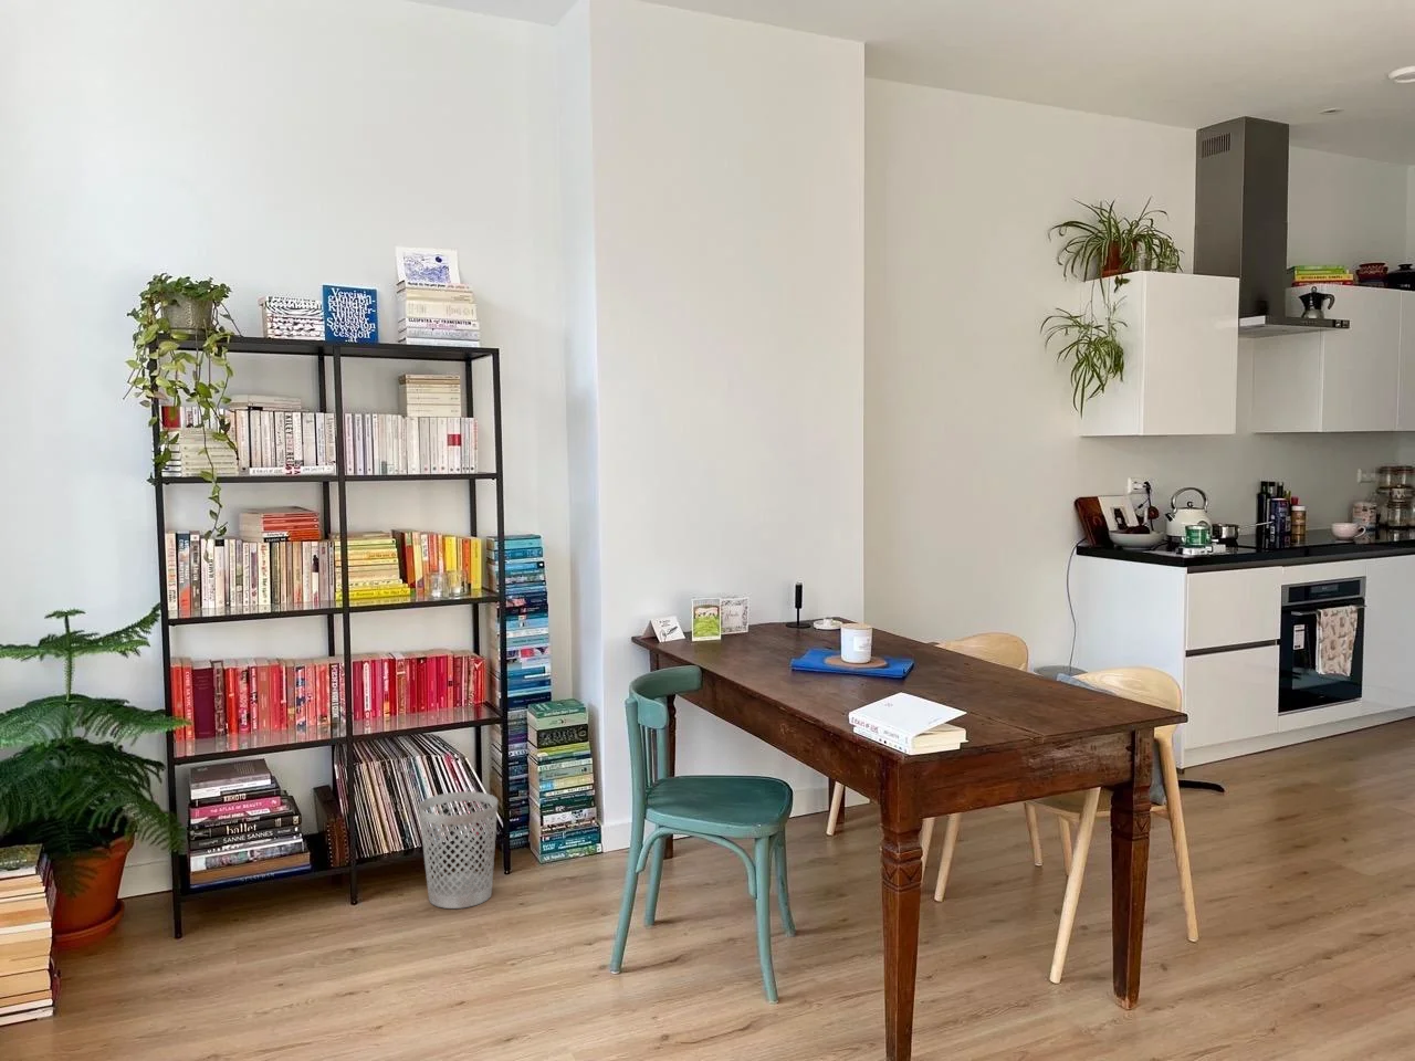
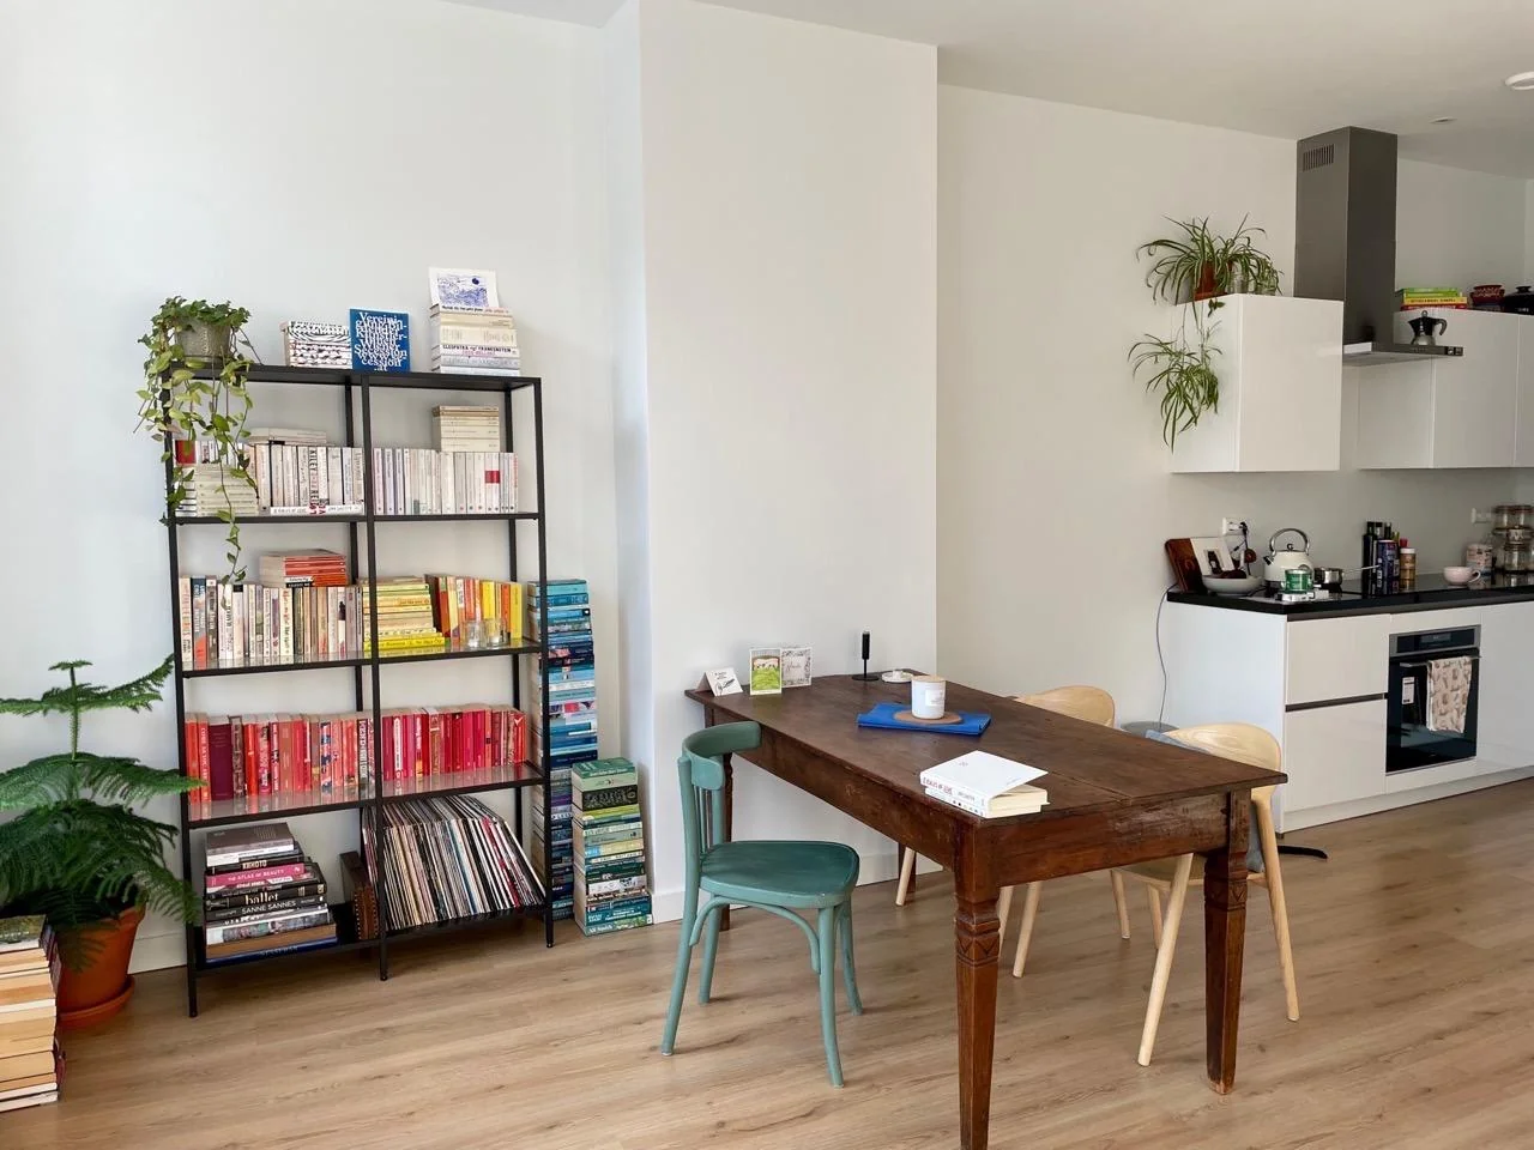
- wastebasket [418,790,498,909]
